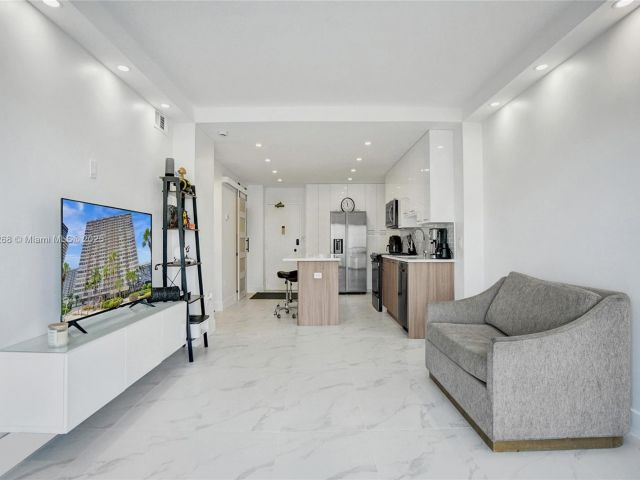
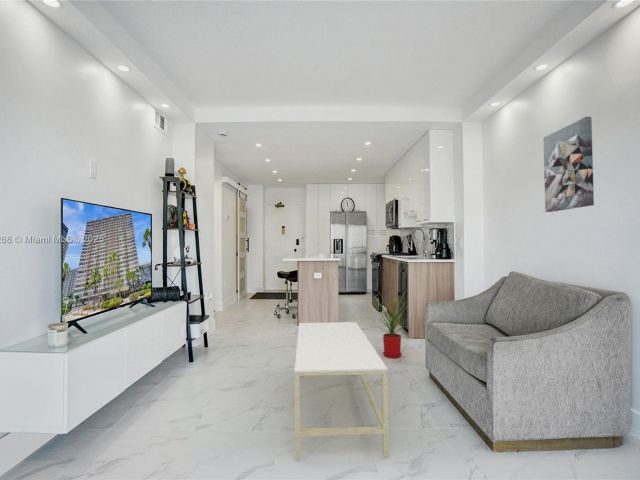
+ coffee table [294,321,390,460]
+ wall art [542,116,595,213]
+ house plant [369,290,417,359]
